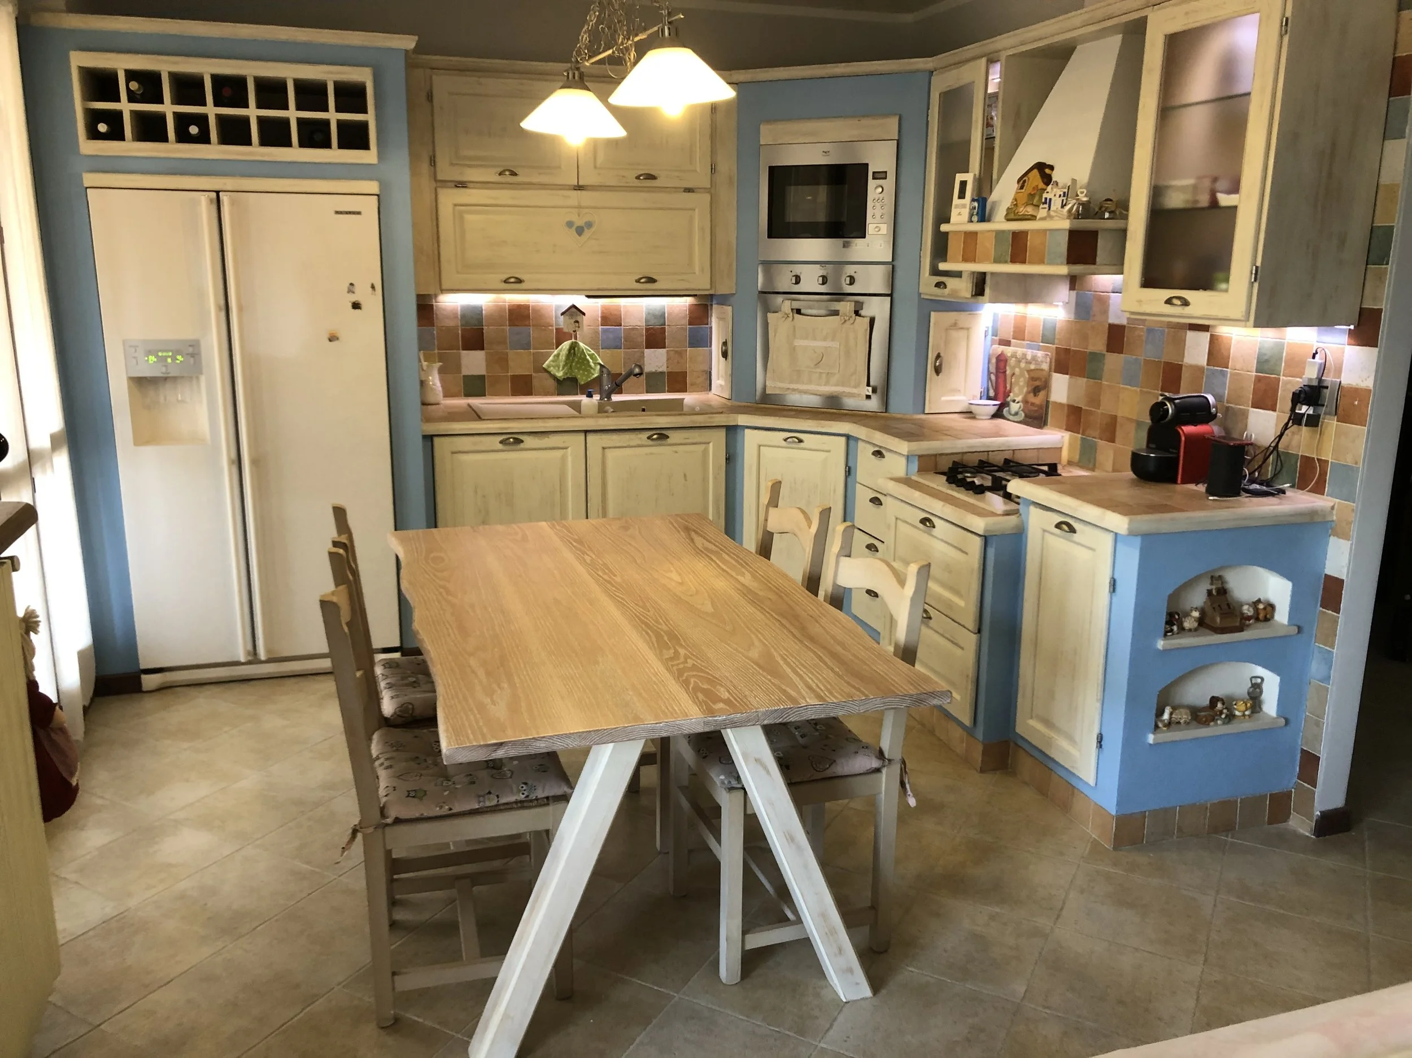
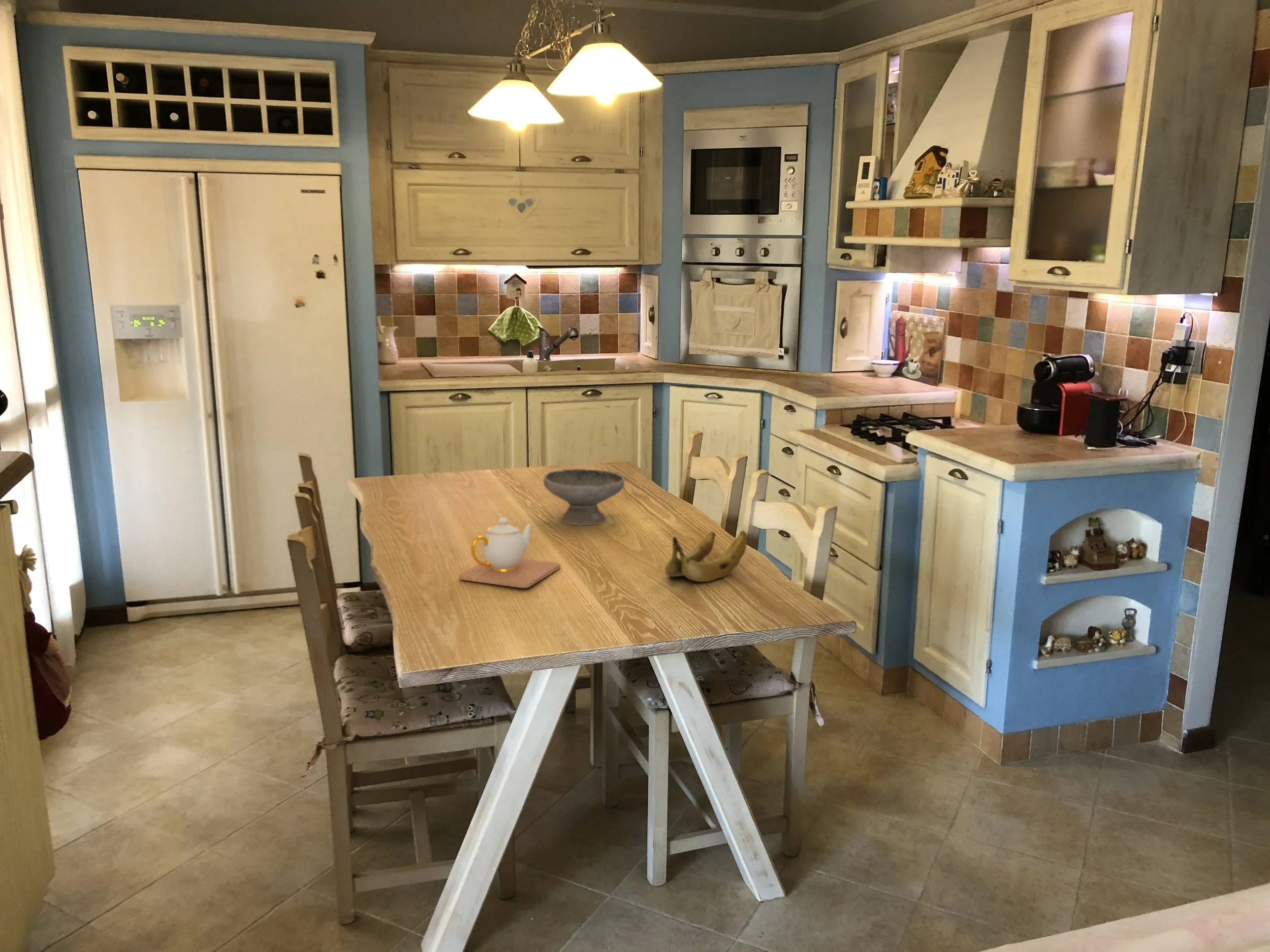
+ banana [664,531,747,582]
+ teapot [459,517,561,588]
+ bowl [543,468,625,526]
